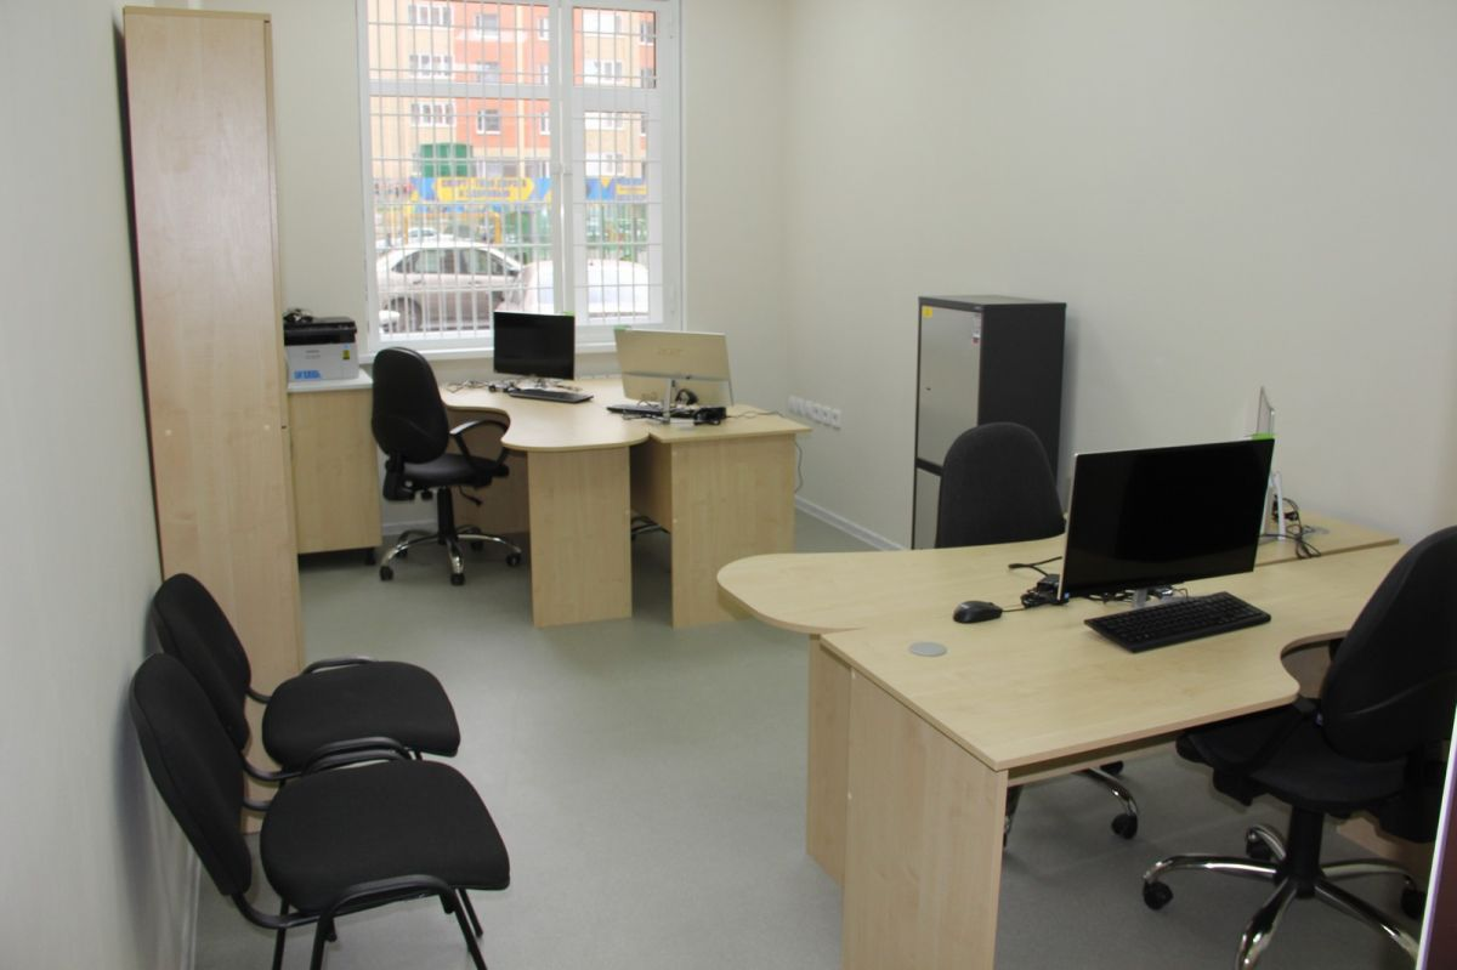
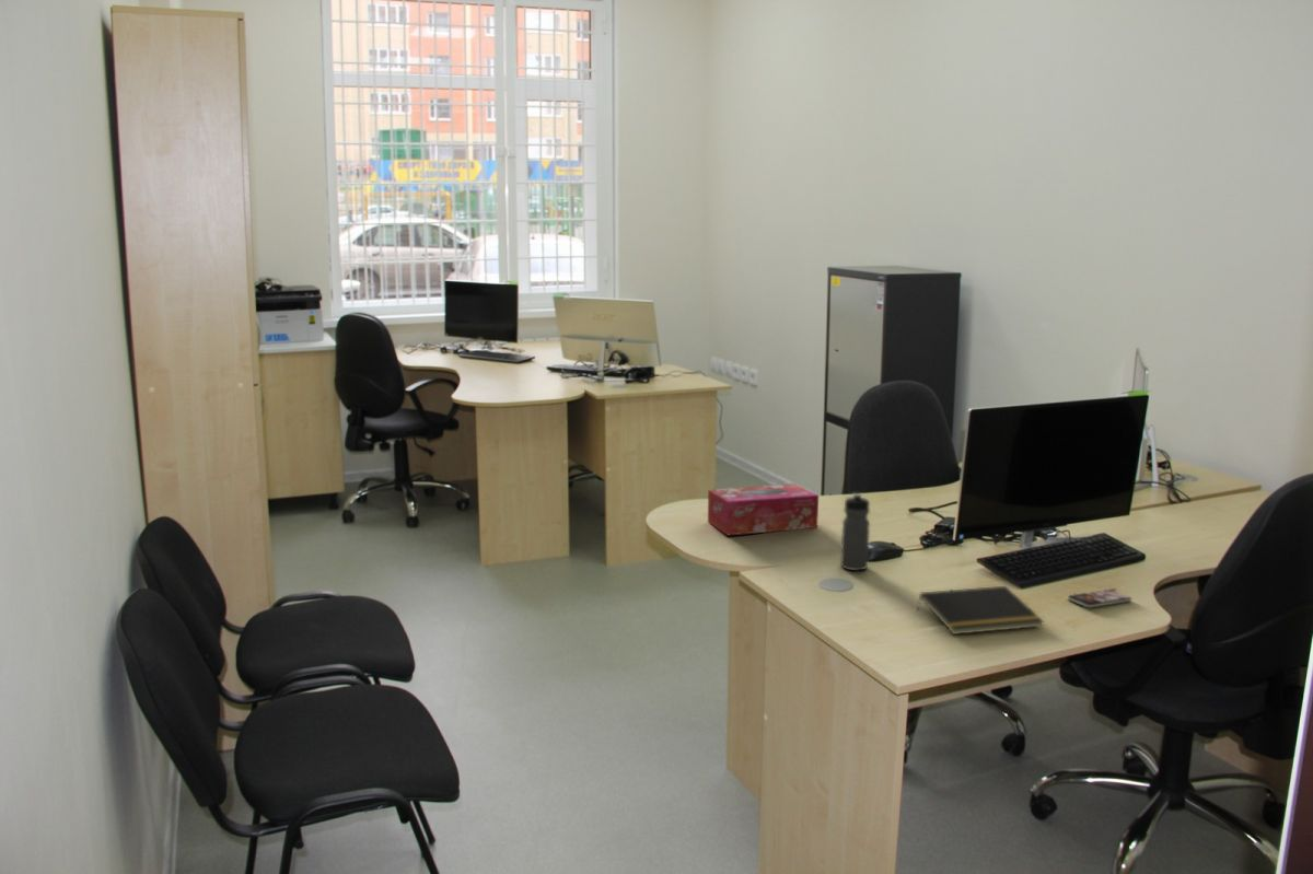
+ notepad [916,585,1045,636]
+ tissue box [707,482,820,536]
+ water bottle [839,492,871,572]
+ smartphone [1066,586,1132,609]
